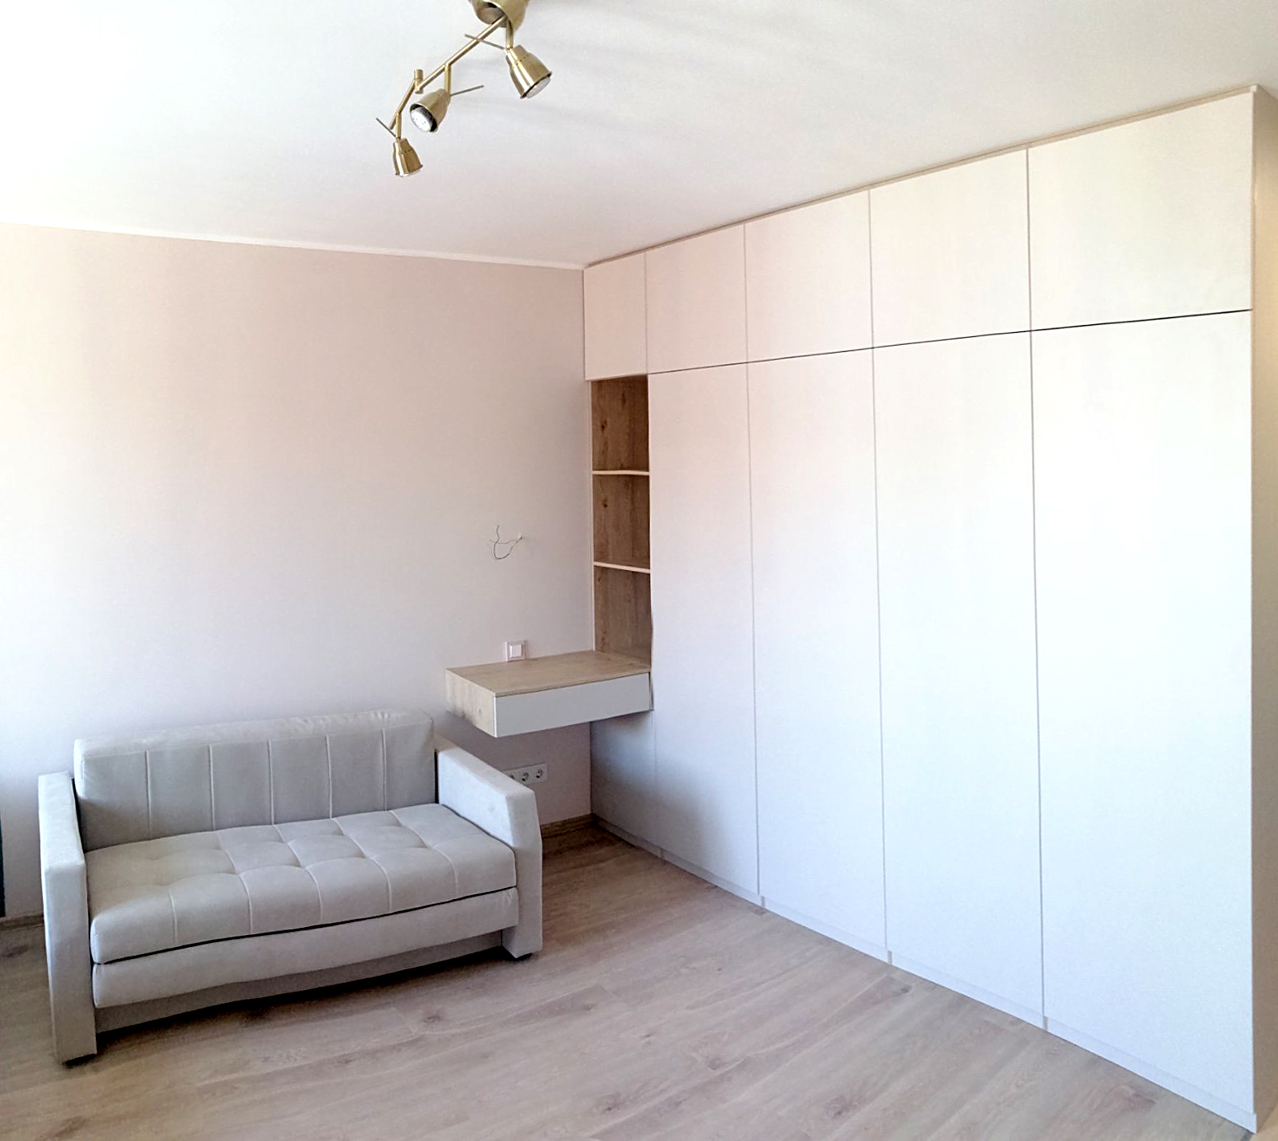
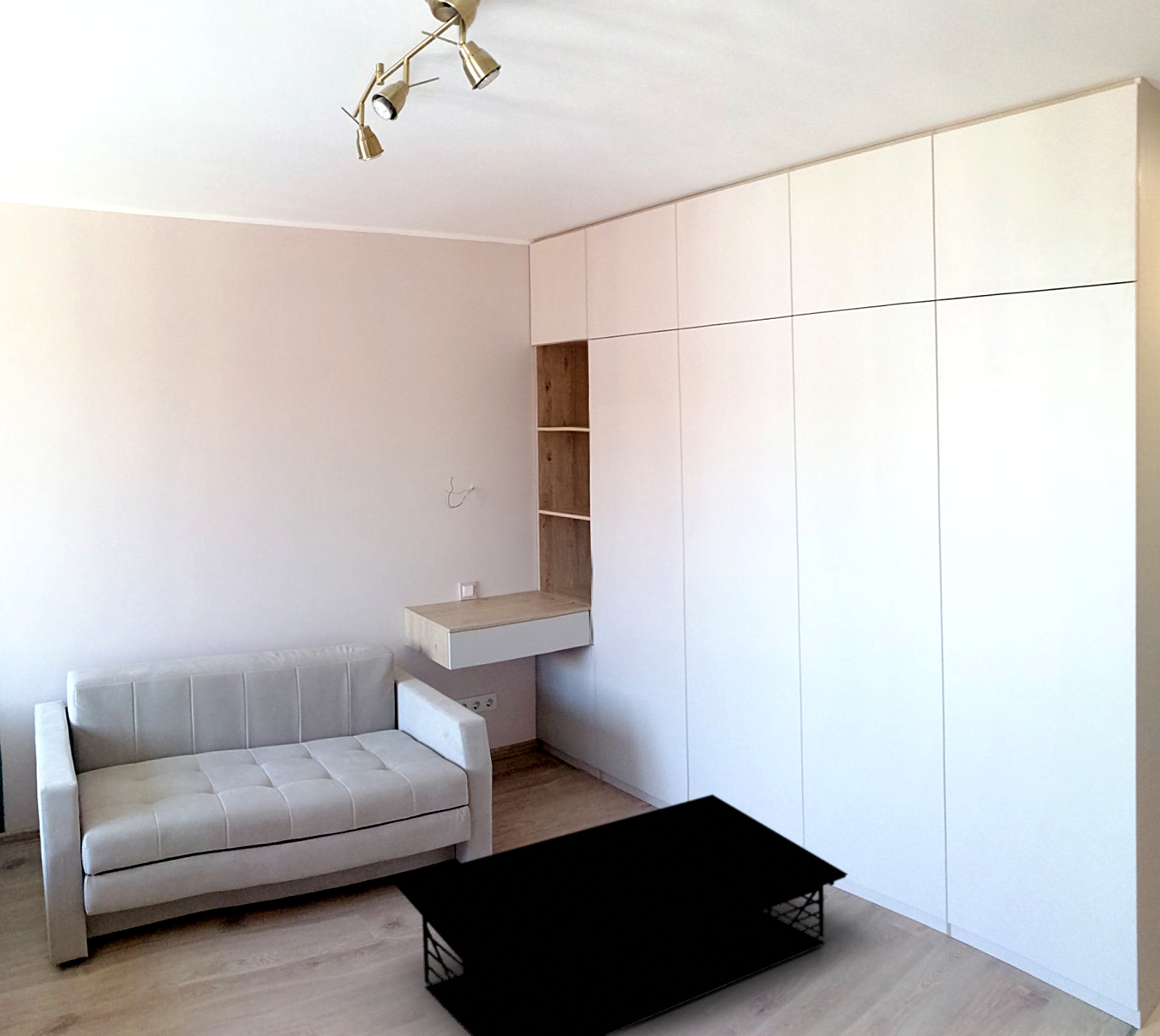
+ coffee table [392,793,849,1036]
